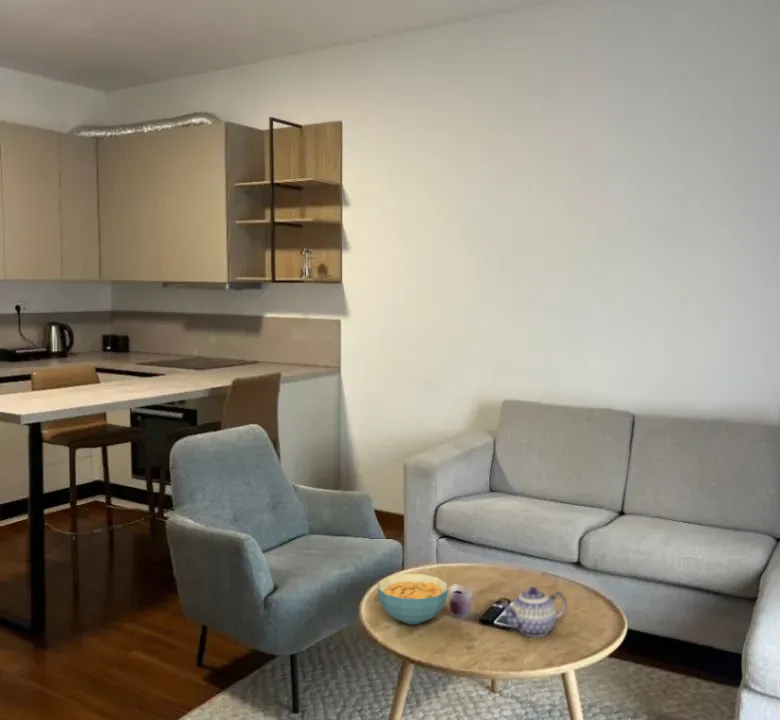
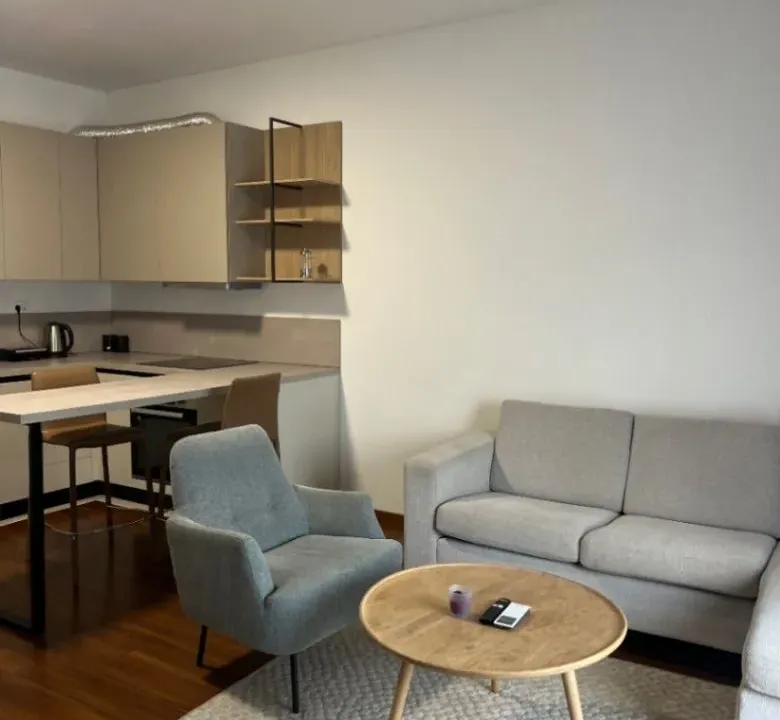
- cereal bowl [376,573,449,625]
- teapot [500,586,568,638]
